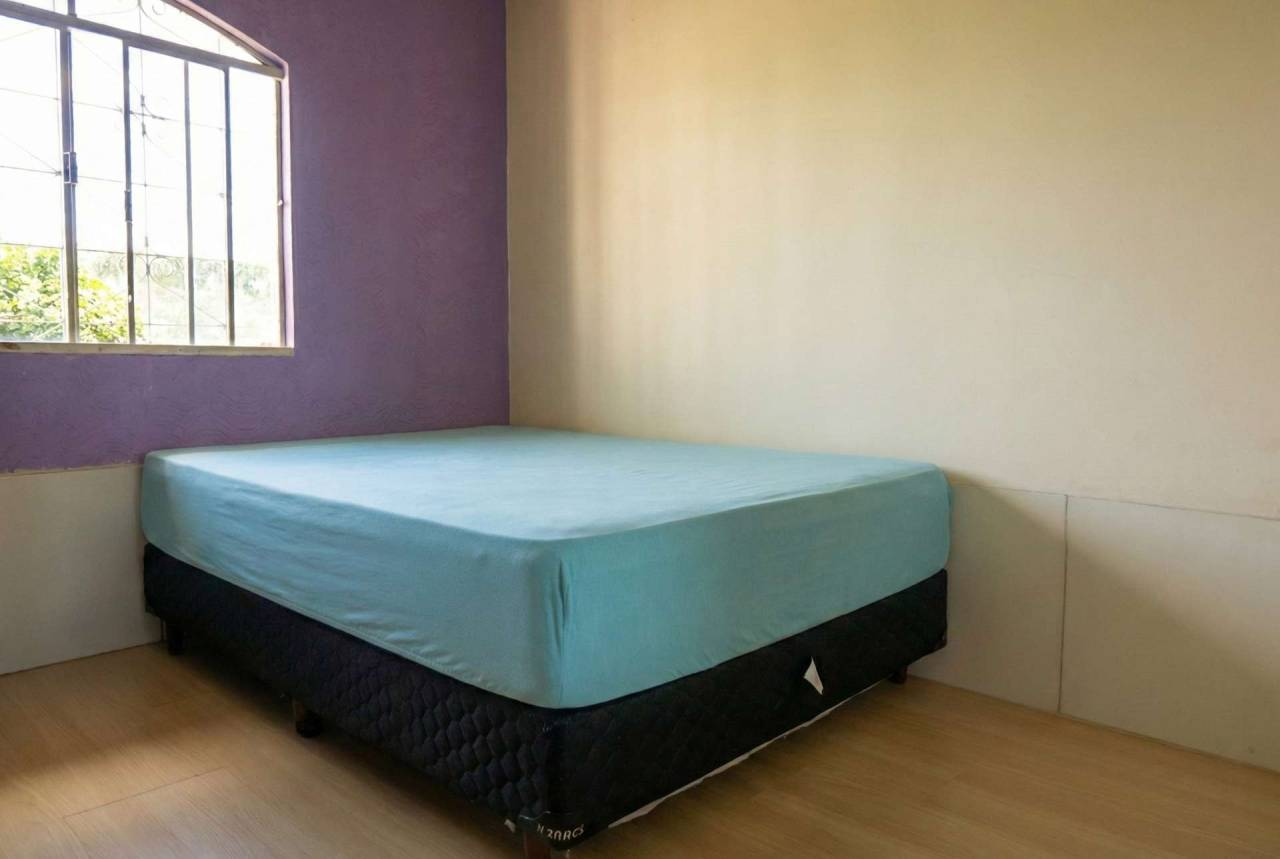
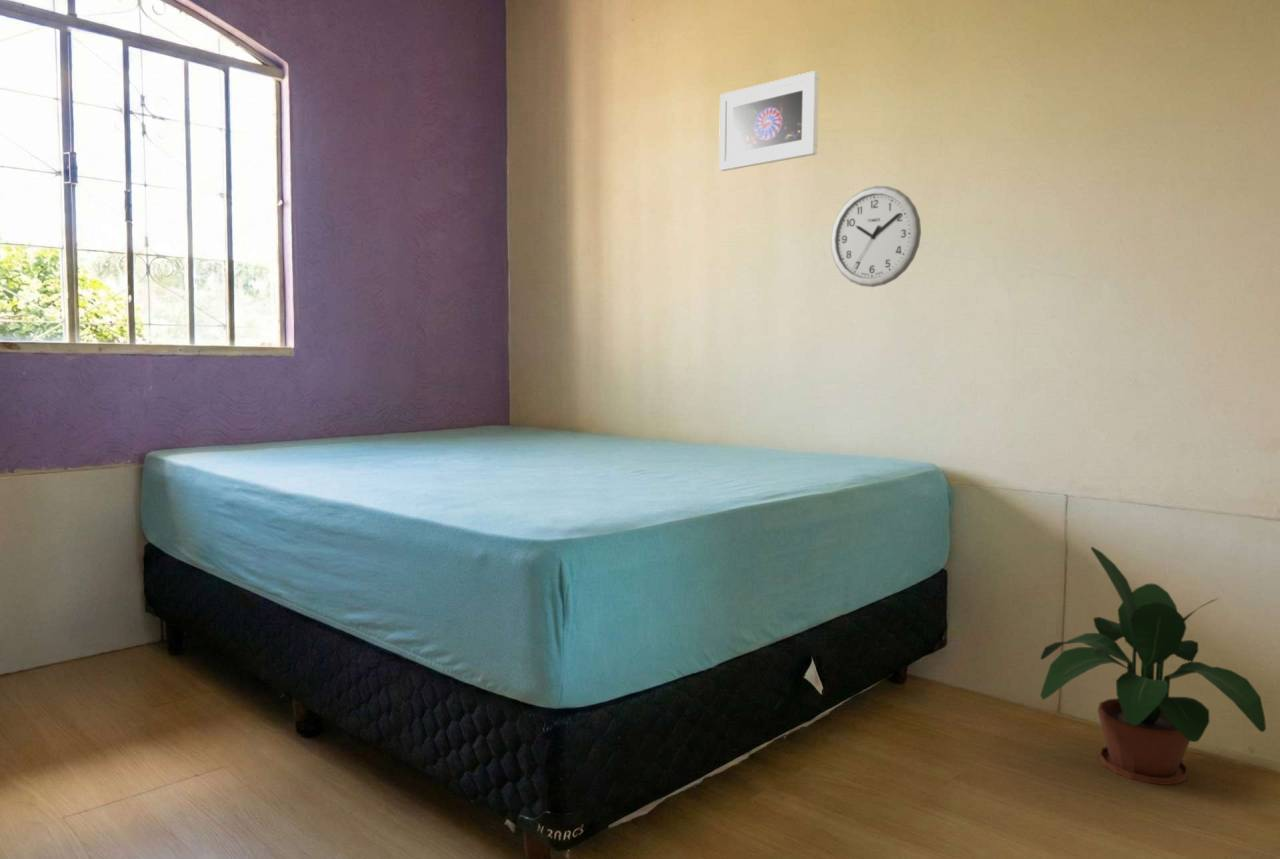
+ potted plant [1039,546,1267,786]
+ wall clock [829,185,922,288]
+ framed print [718,70,820,172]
